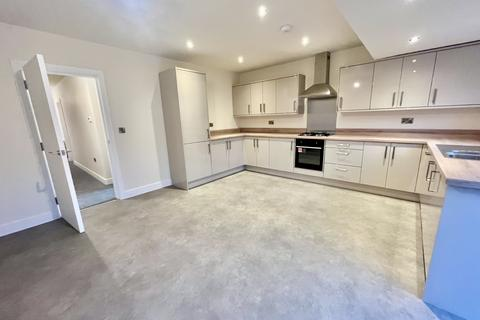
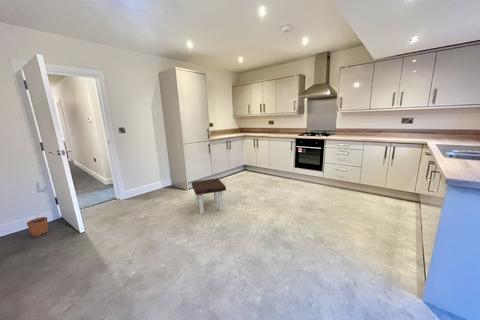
+ plant pot [26,214,49,237]
+ side table [191,177,227,215]
